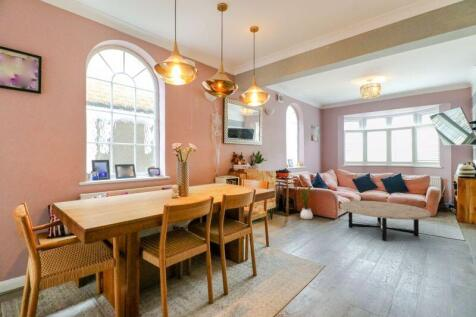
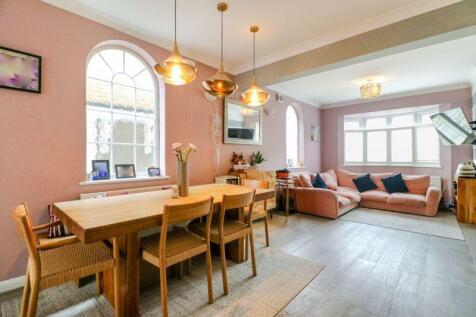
- coffee table [339,200,432,242]
- house plant [294,180,317,220]
